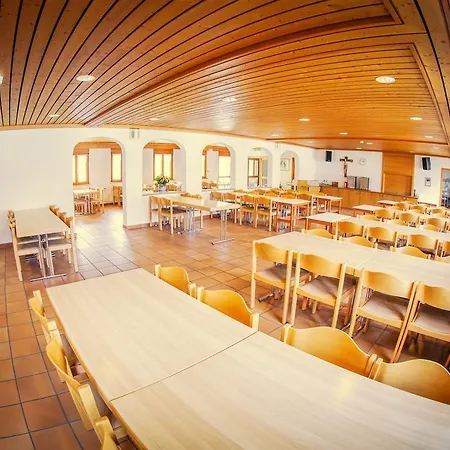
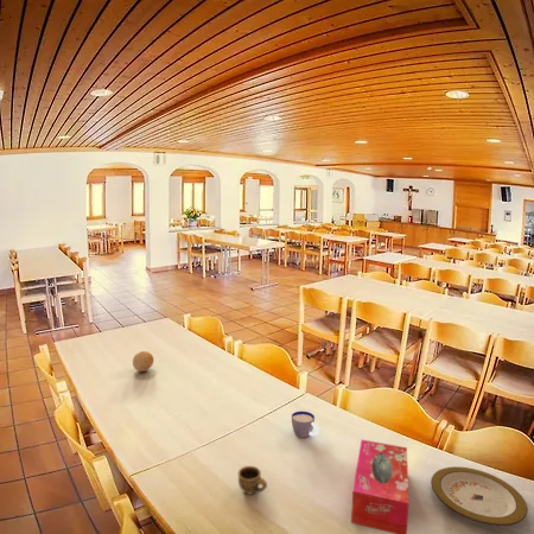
+ cup [291,409,320,439]
+ tissue box [350,439,411,534]
+ cup [237,465,268,496]
+ plate [430,465,528,527]
+ fruit [132,350,155,373]
